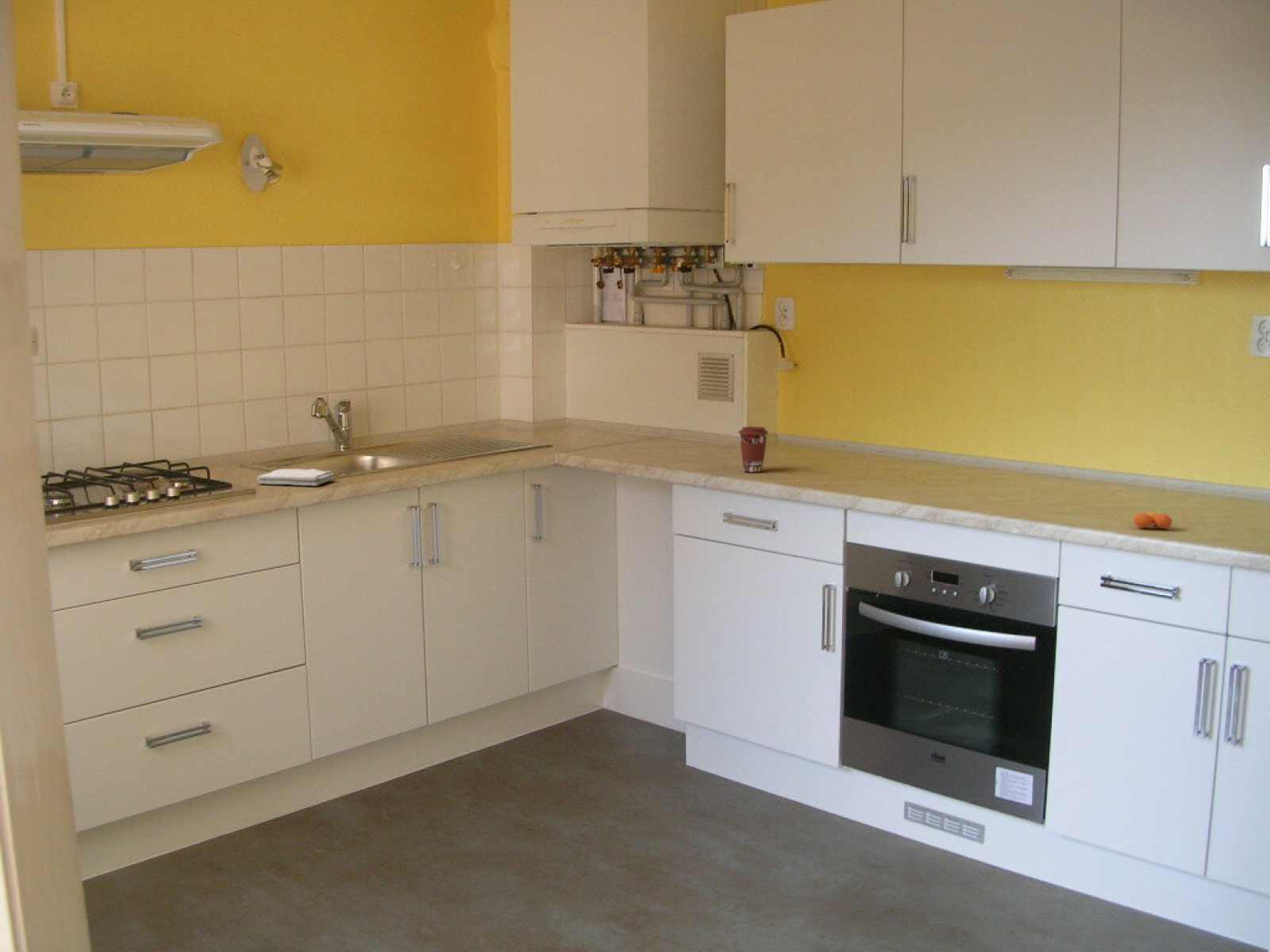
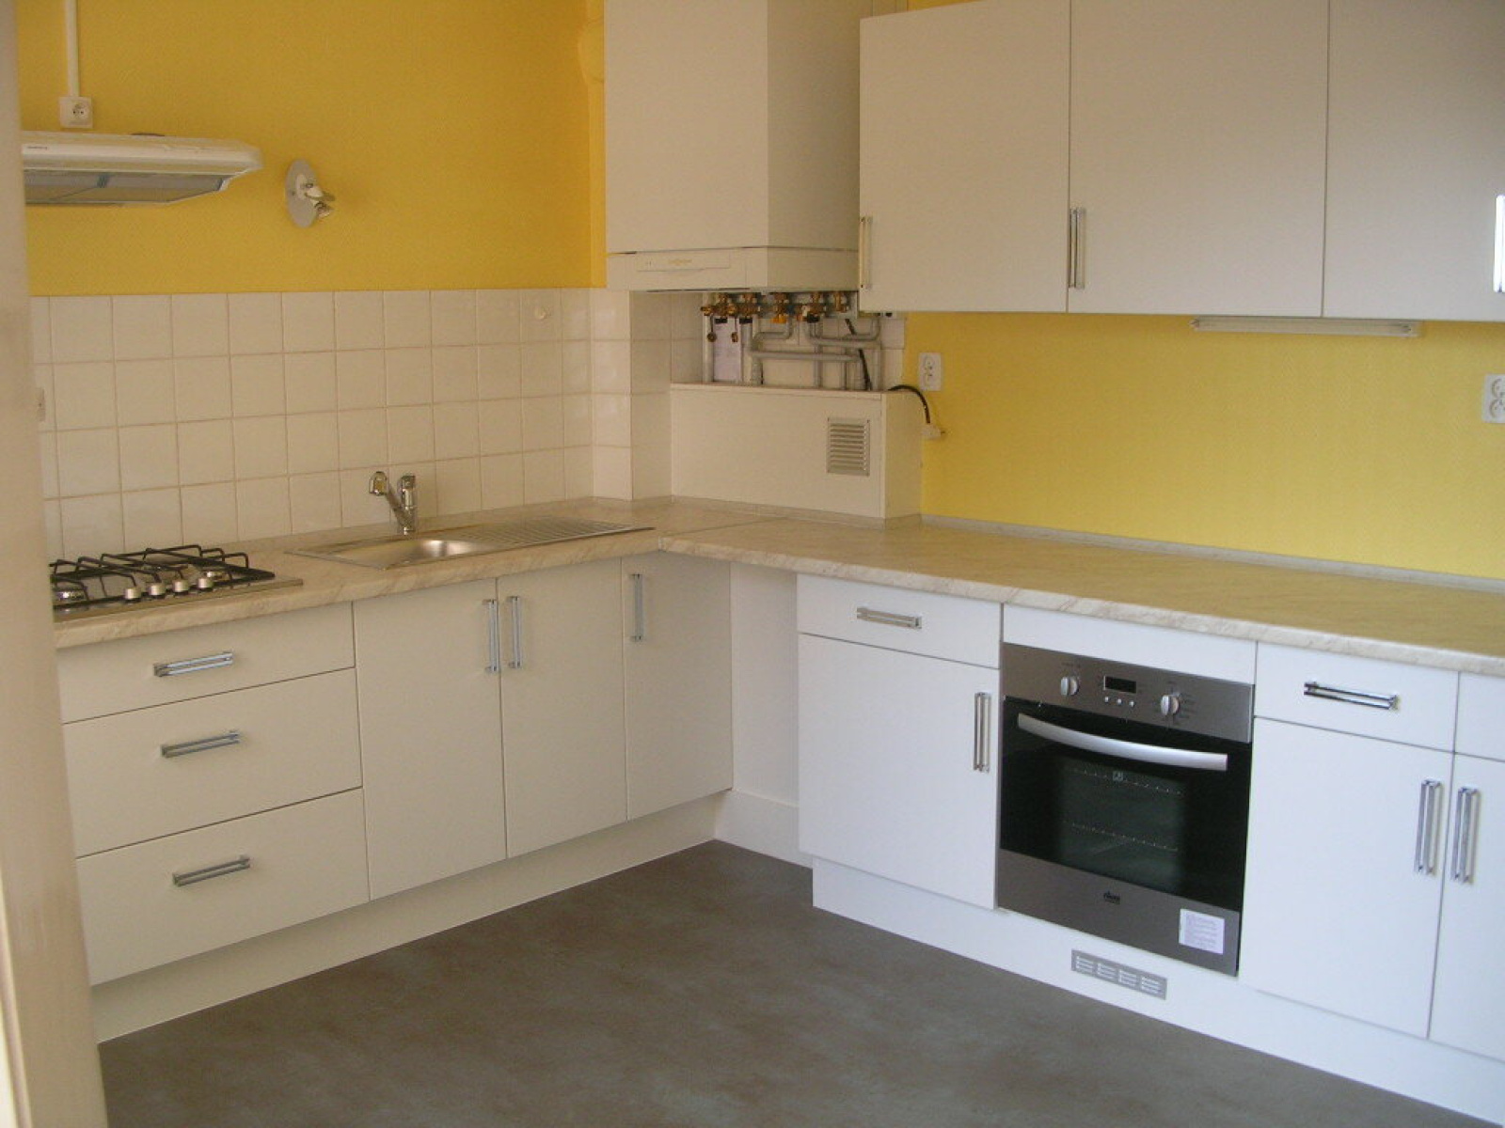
- orange [1133,511,1173,529]
- washcloth [256,468,336,486]
- coffee cup [737,426,769,473]
